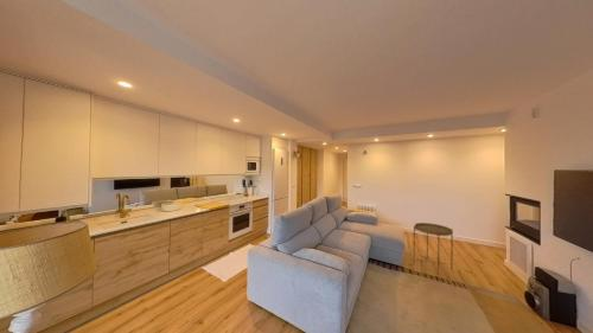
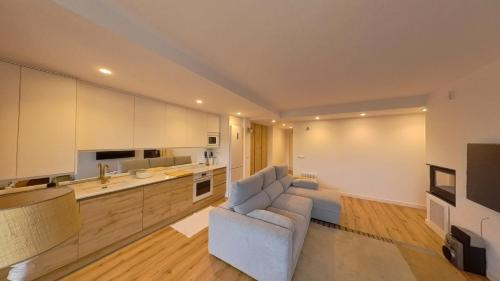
- side table [413,222,454,275]
